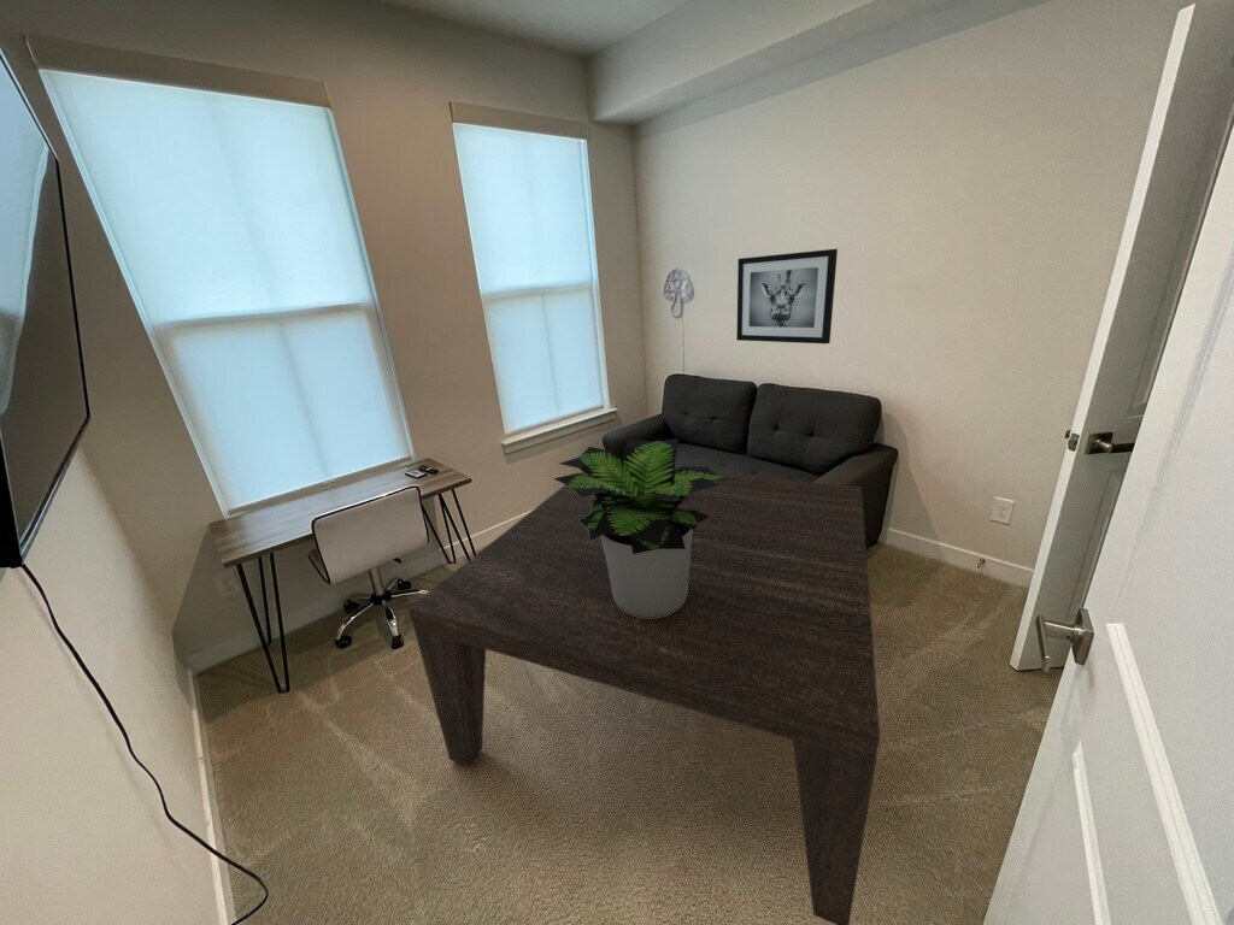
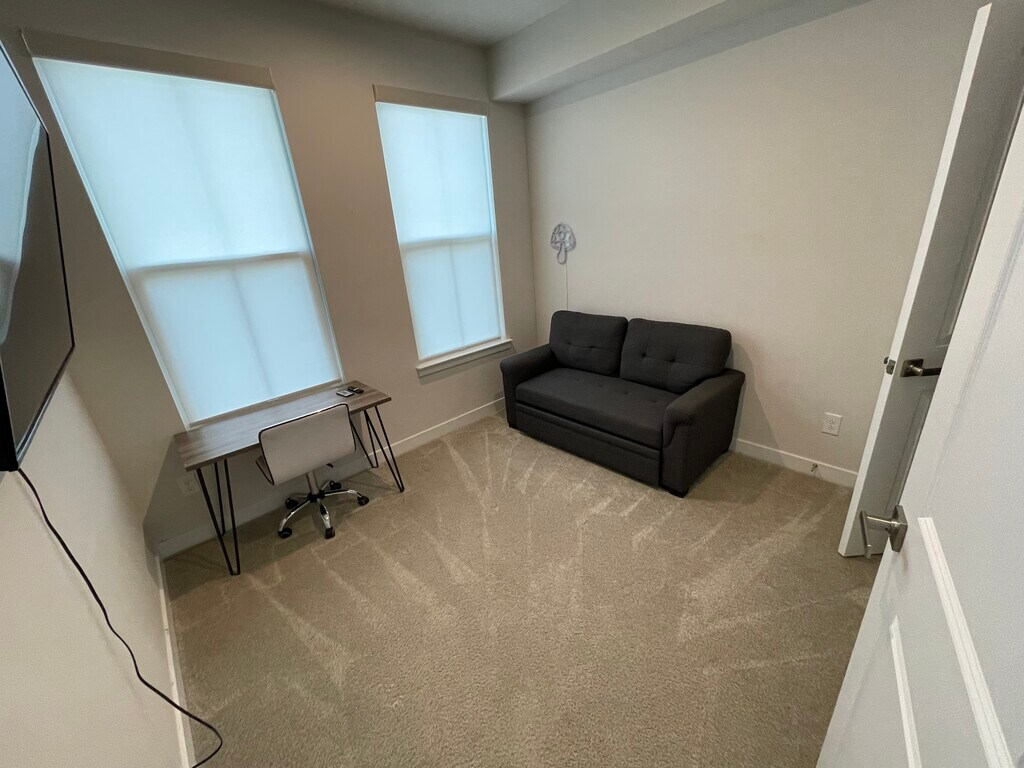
- coffee table [407,470,881,925]
- potted plant [553,437,736,618]
- wall art [735,248,839,344]
